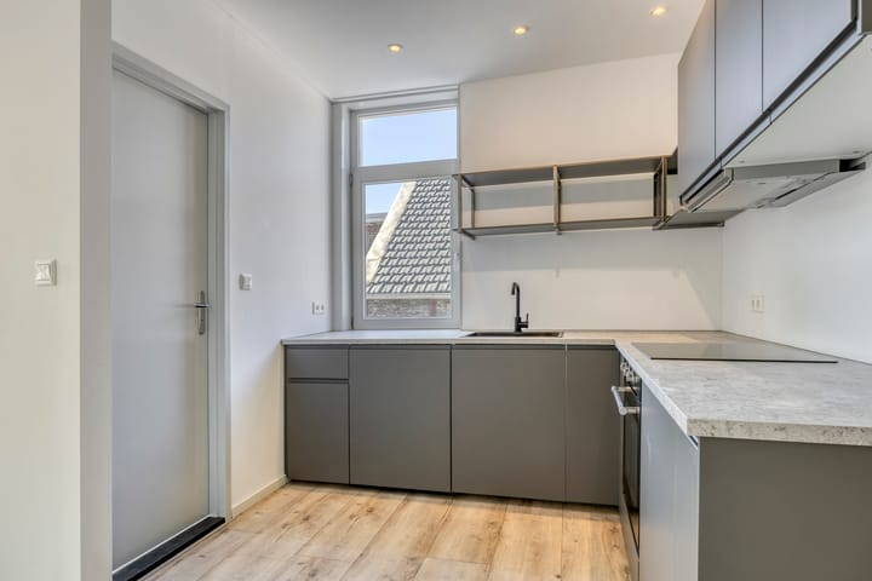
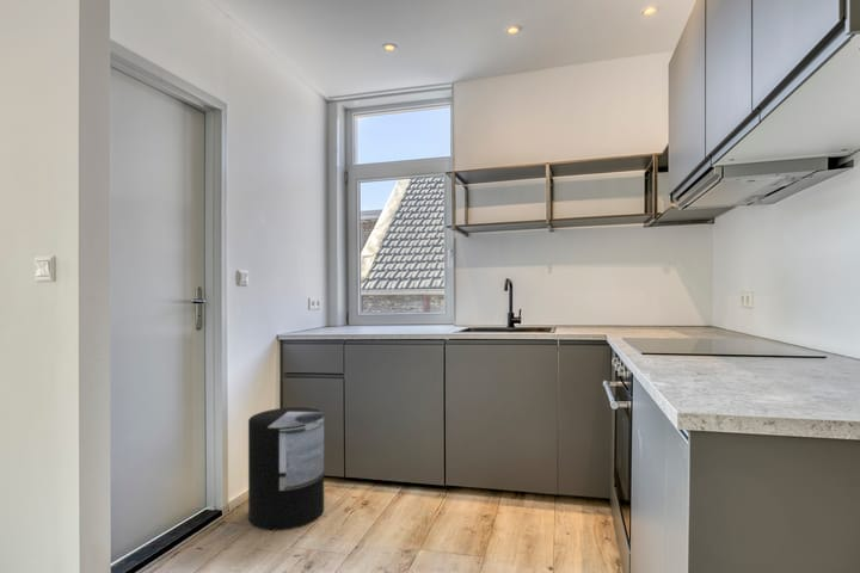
+ trash can [247,406,325,531]
